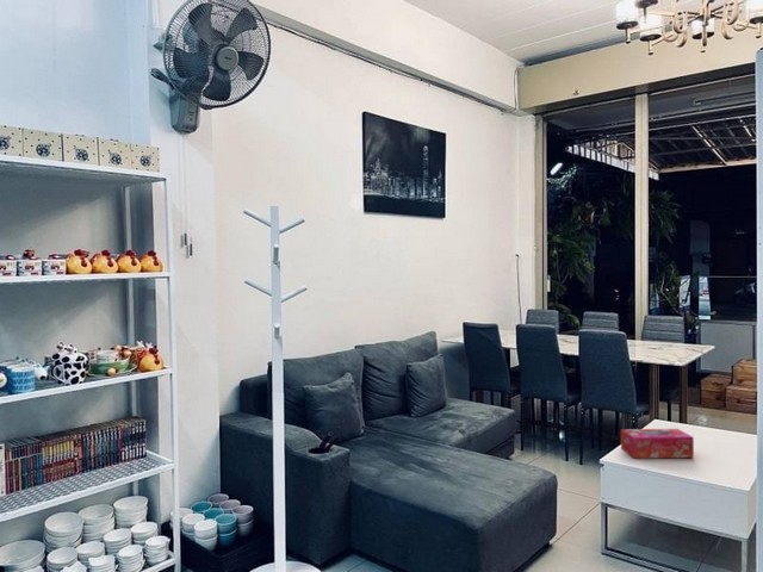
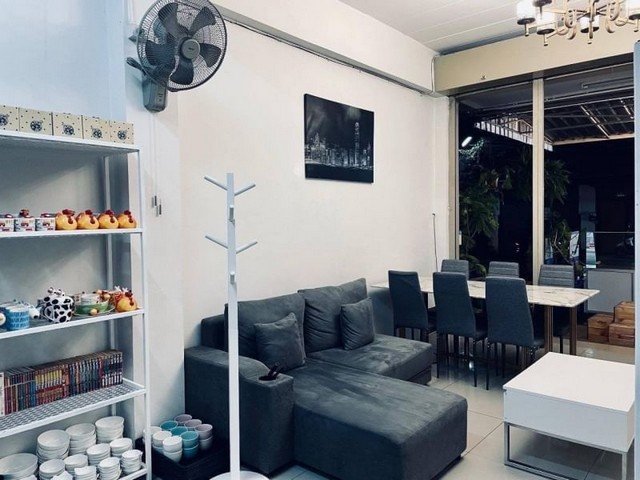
- tissue box [620,428,695,460]
